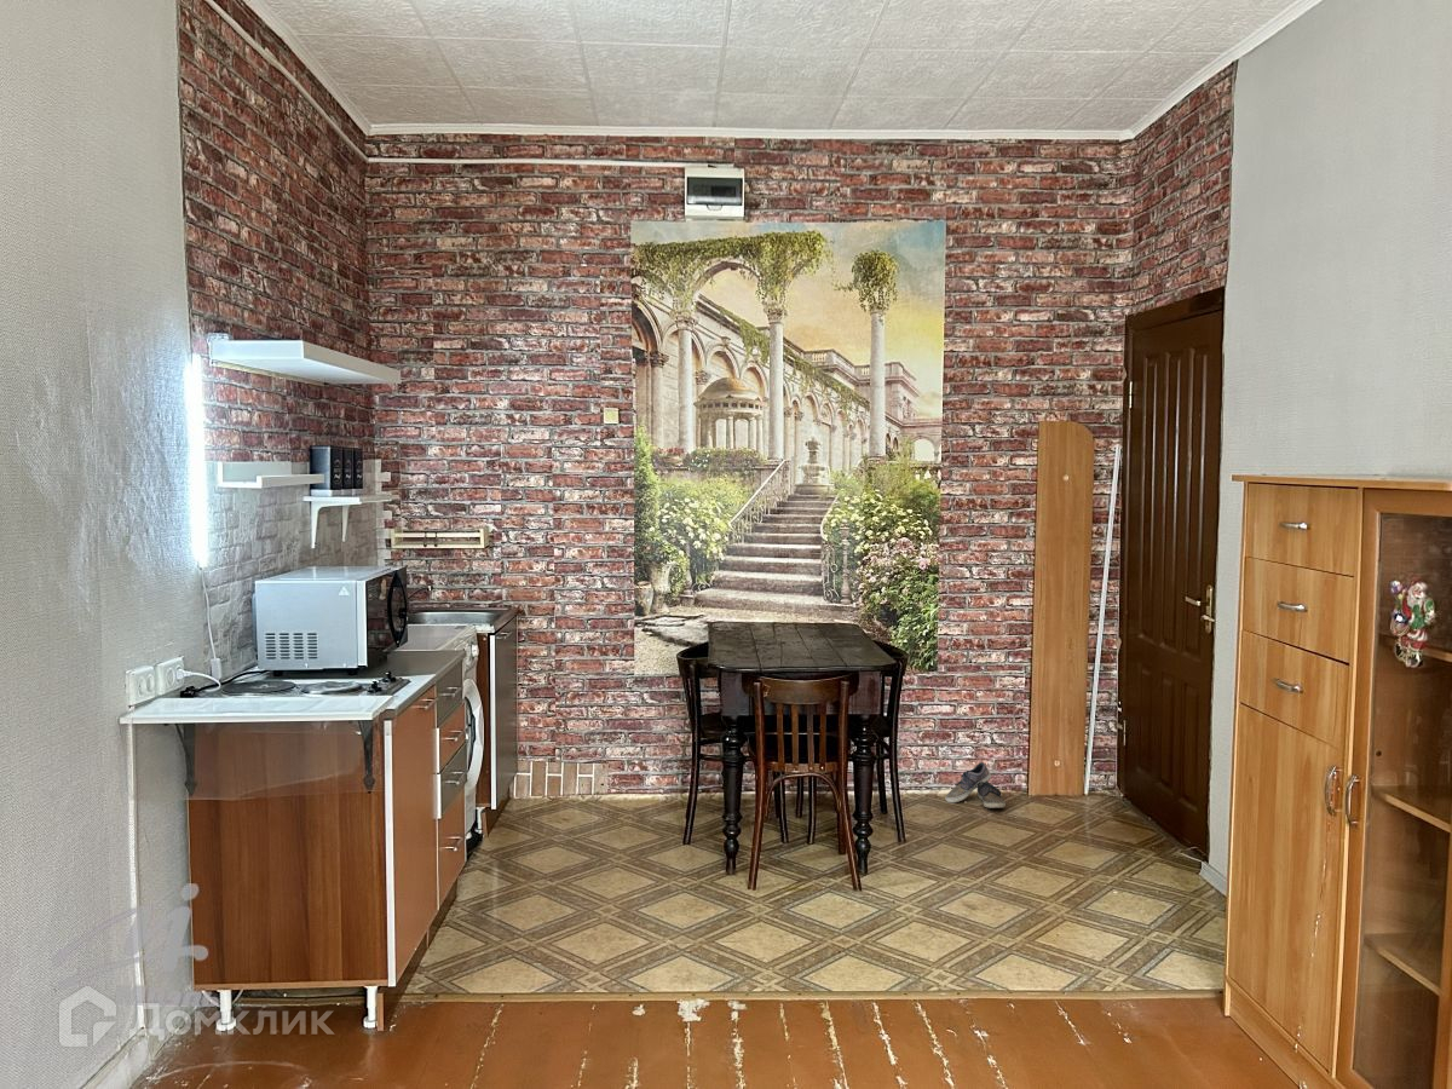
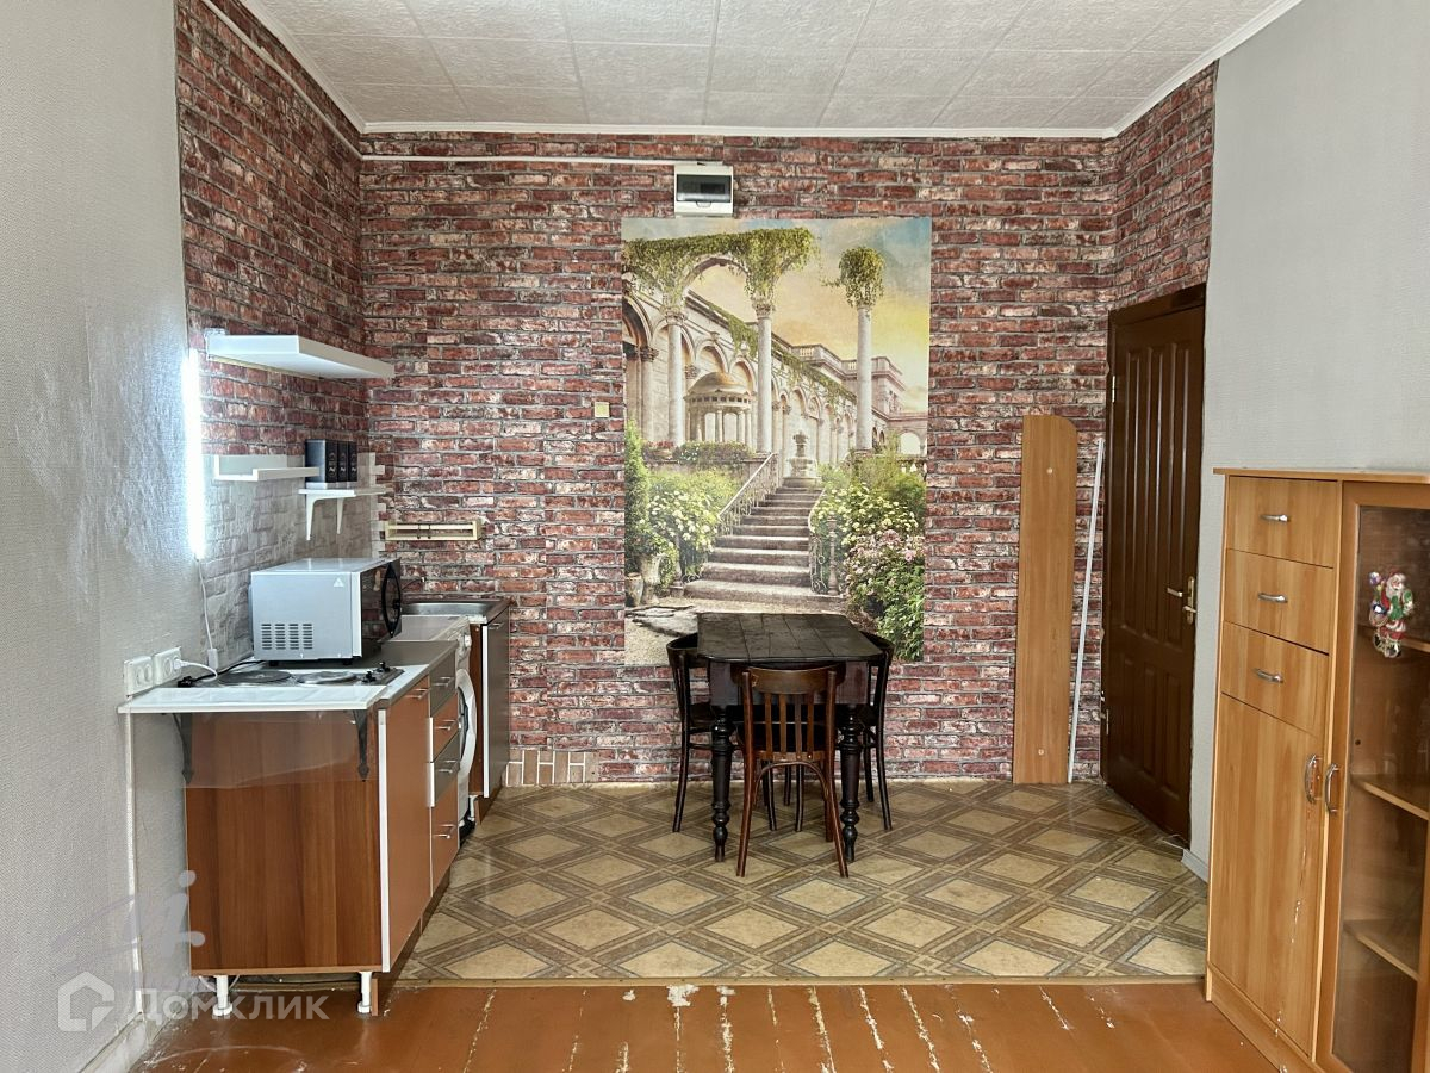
- shoe [944,761,1007,809]
